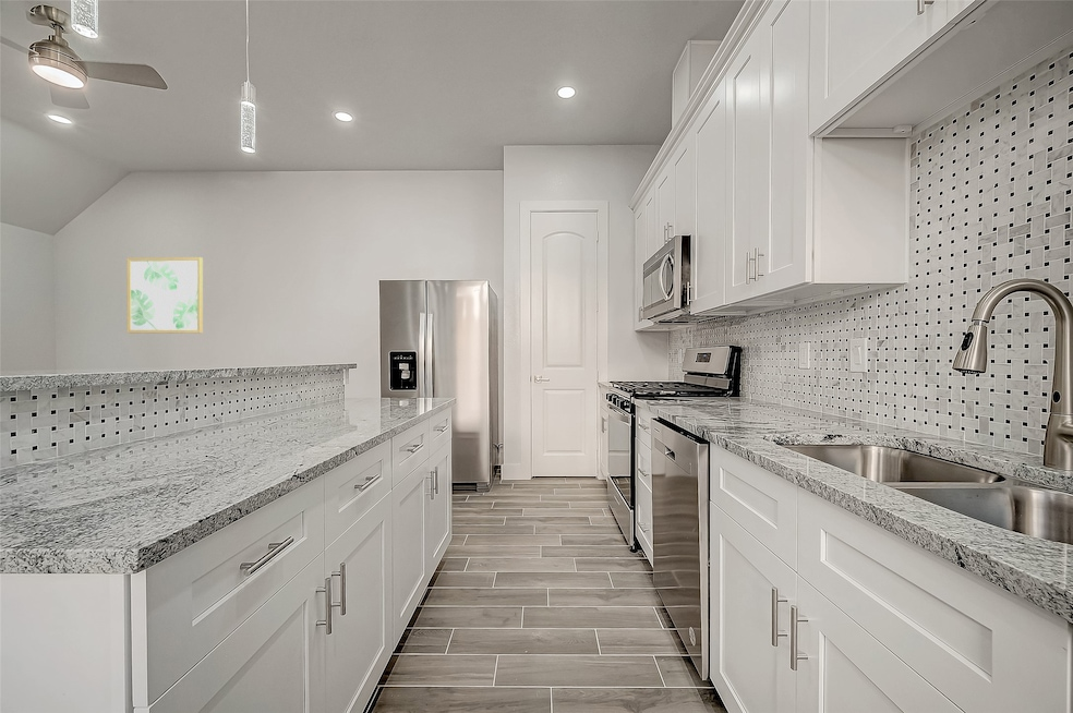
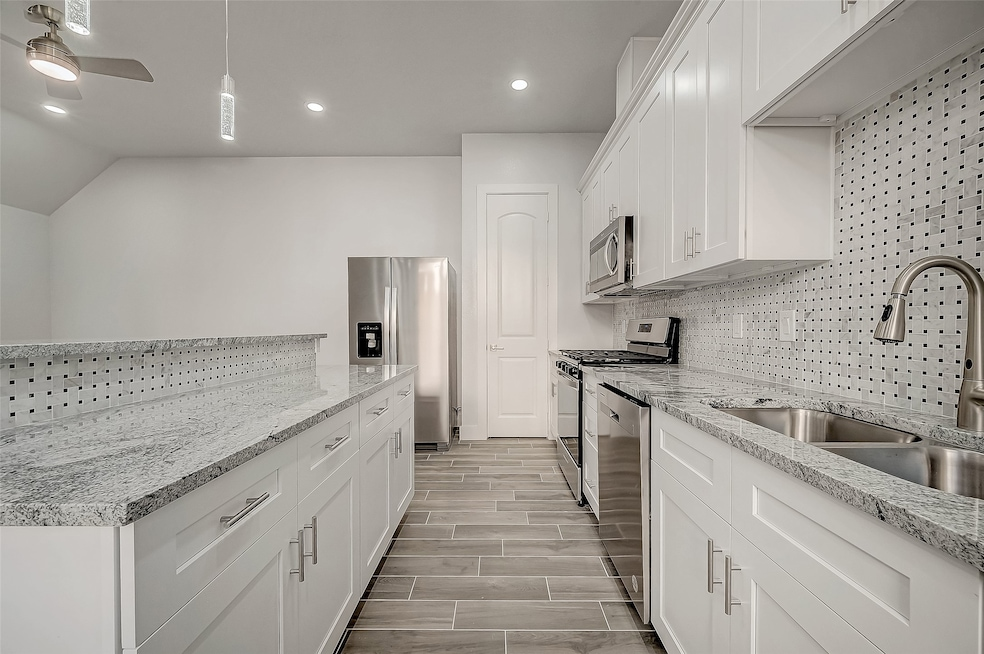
- wall art [126,256,204,334]
